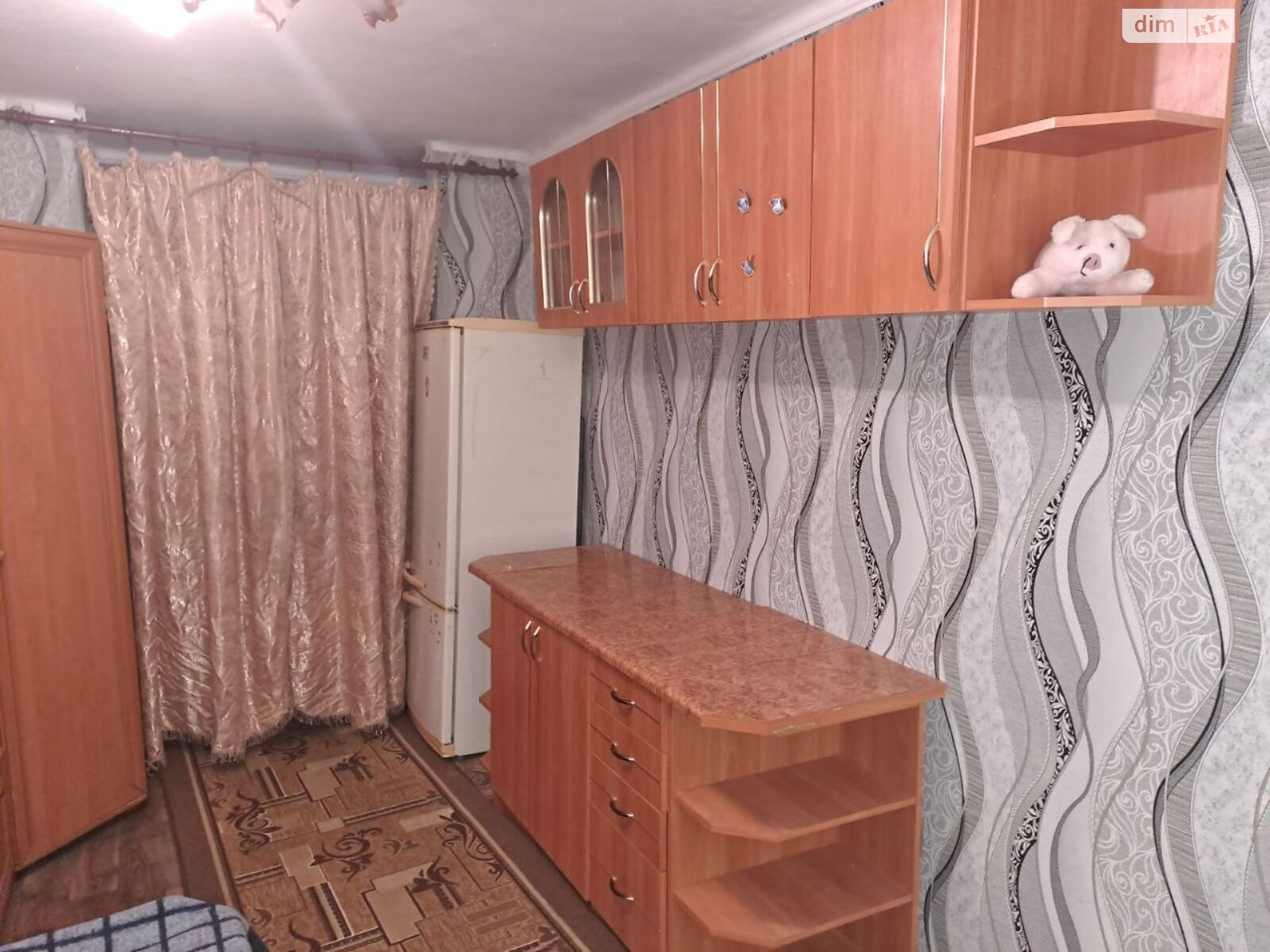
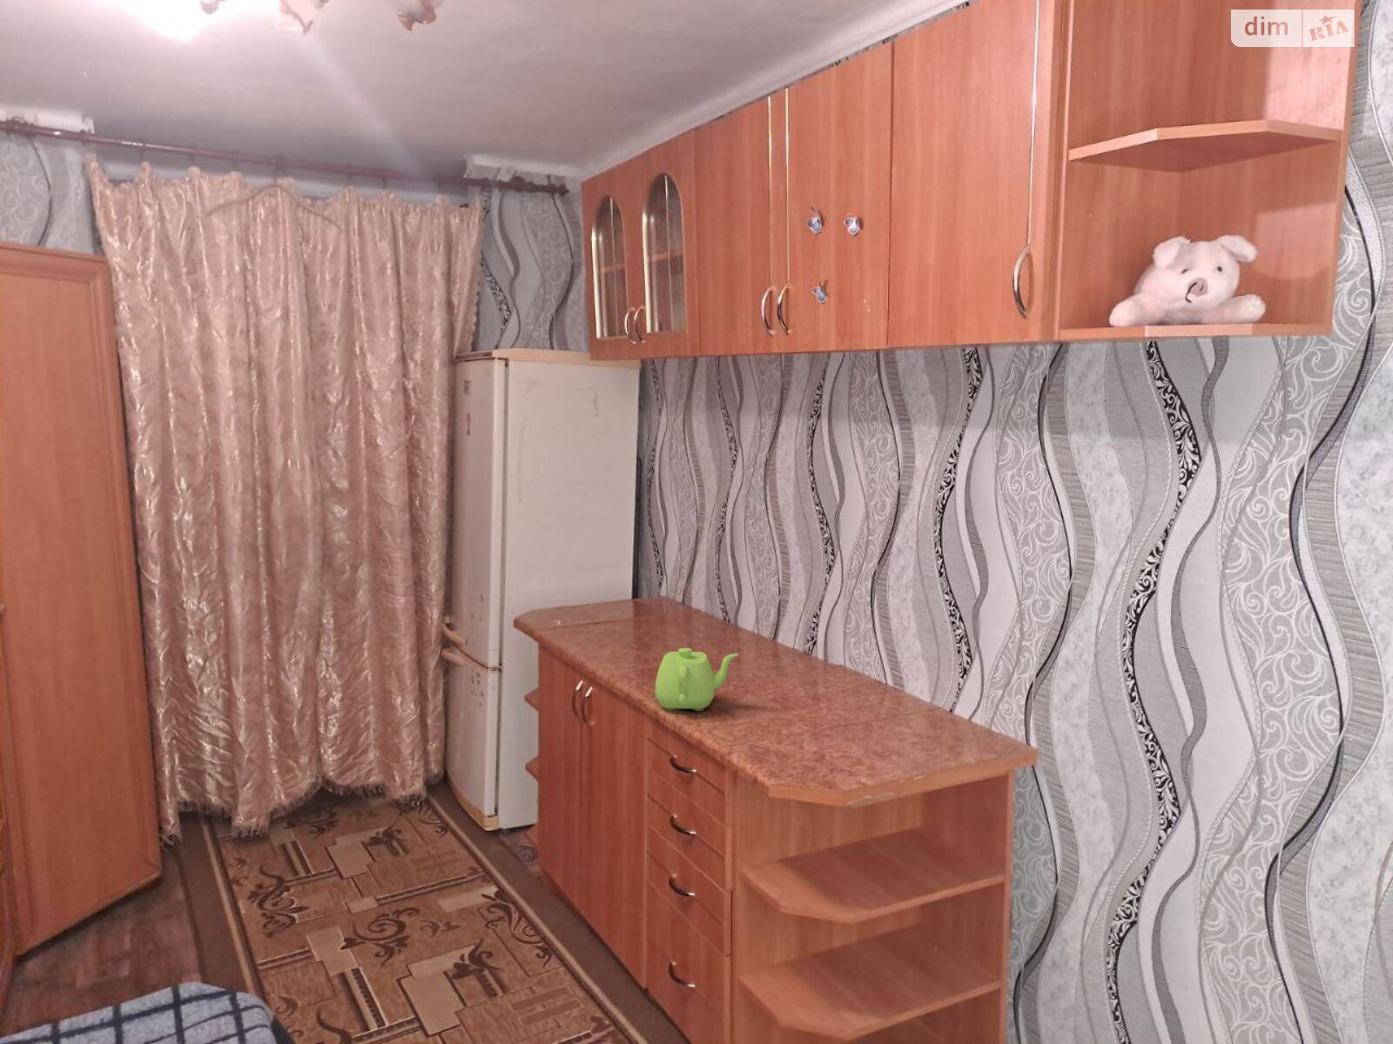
+ teapot [654,647,739,712]
